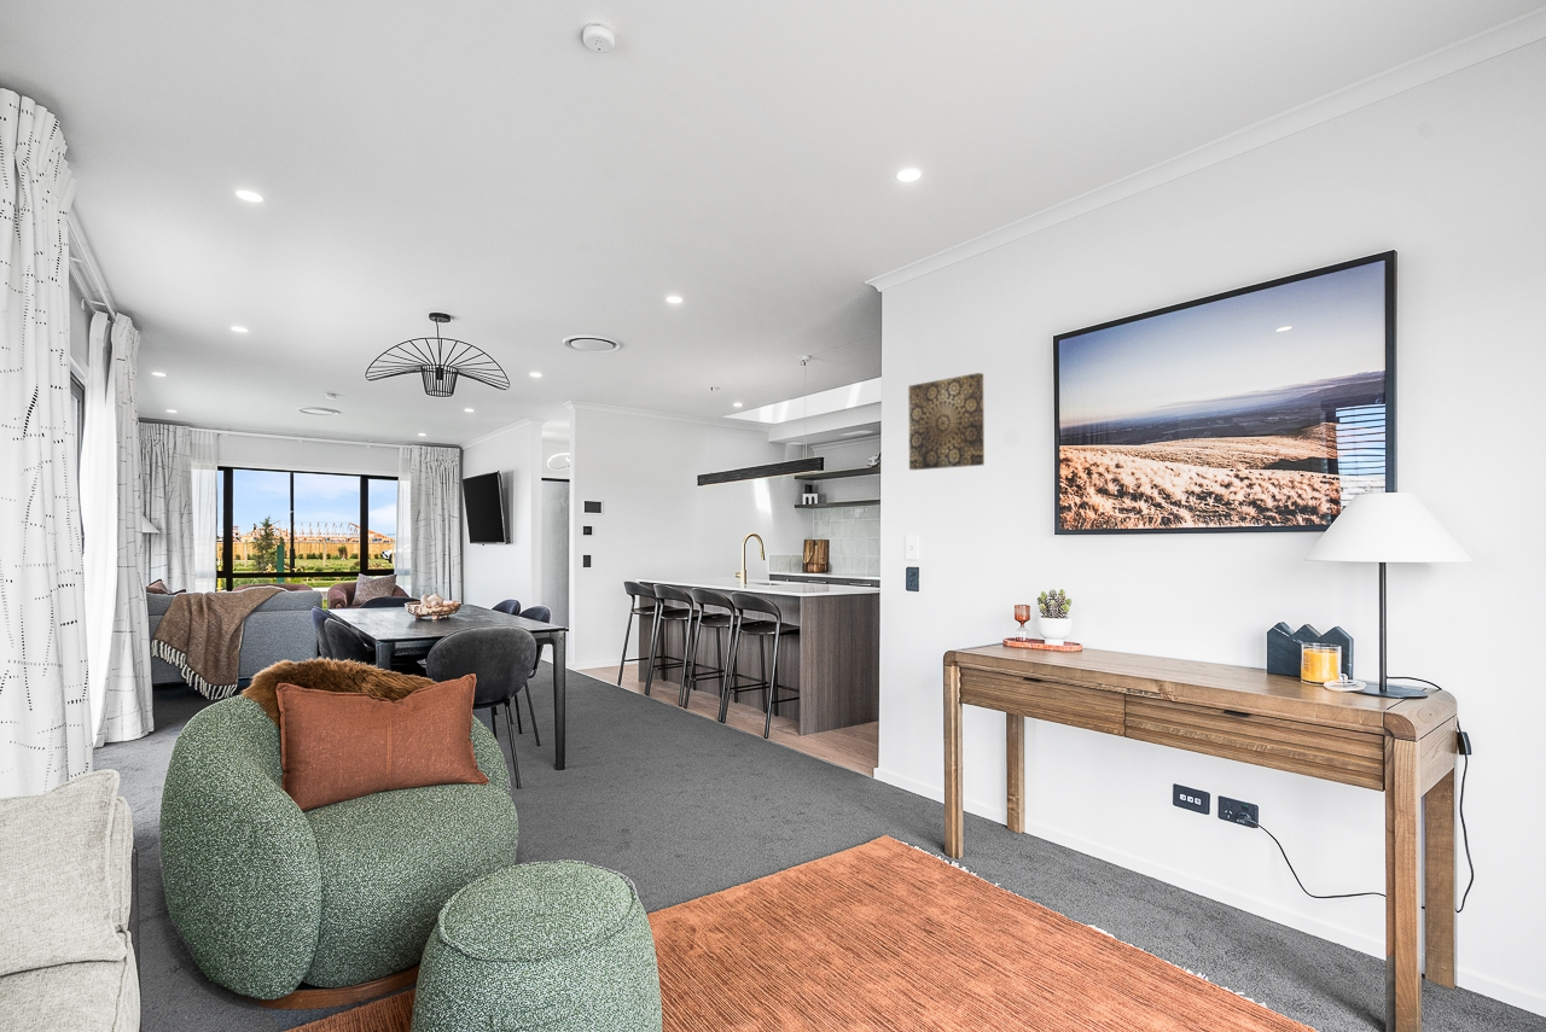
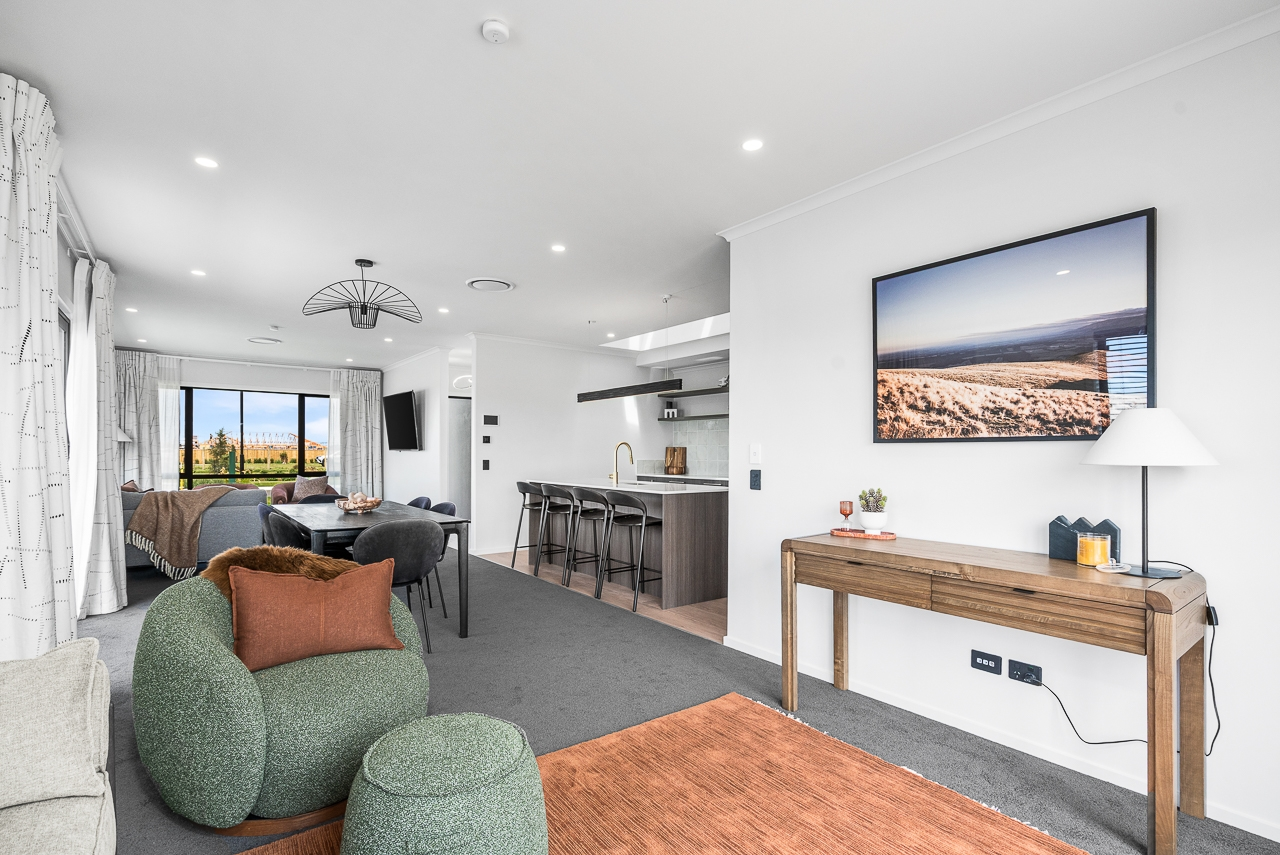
- wall art [907,372,986,471]
